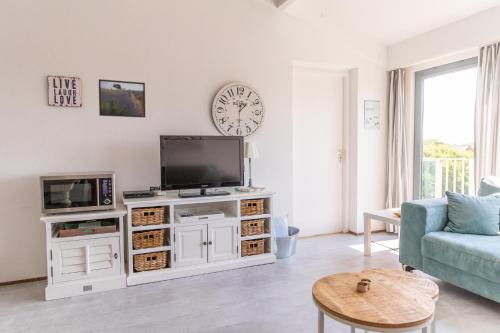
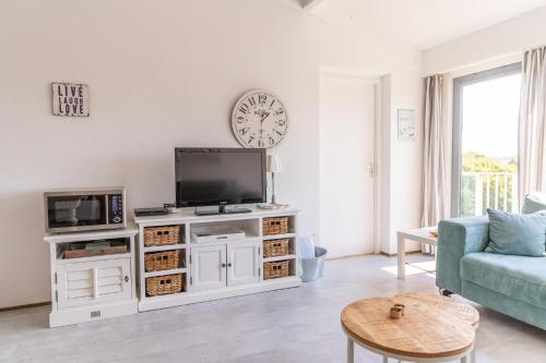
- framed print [98,78,146,118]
